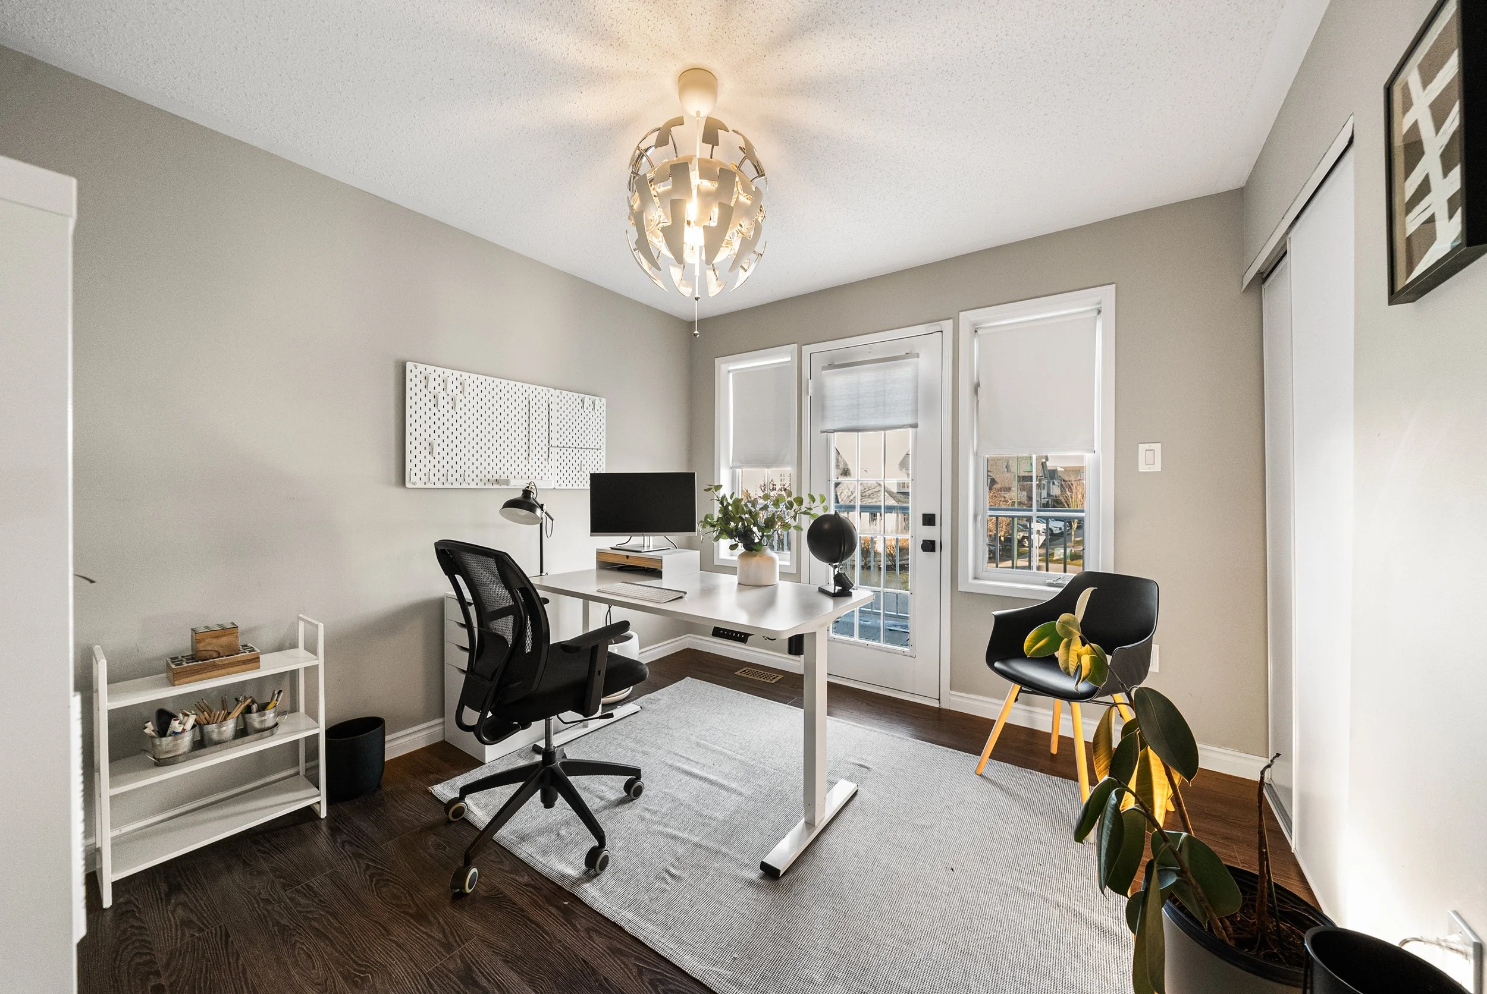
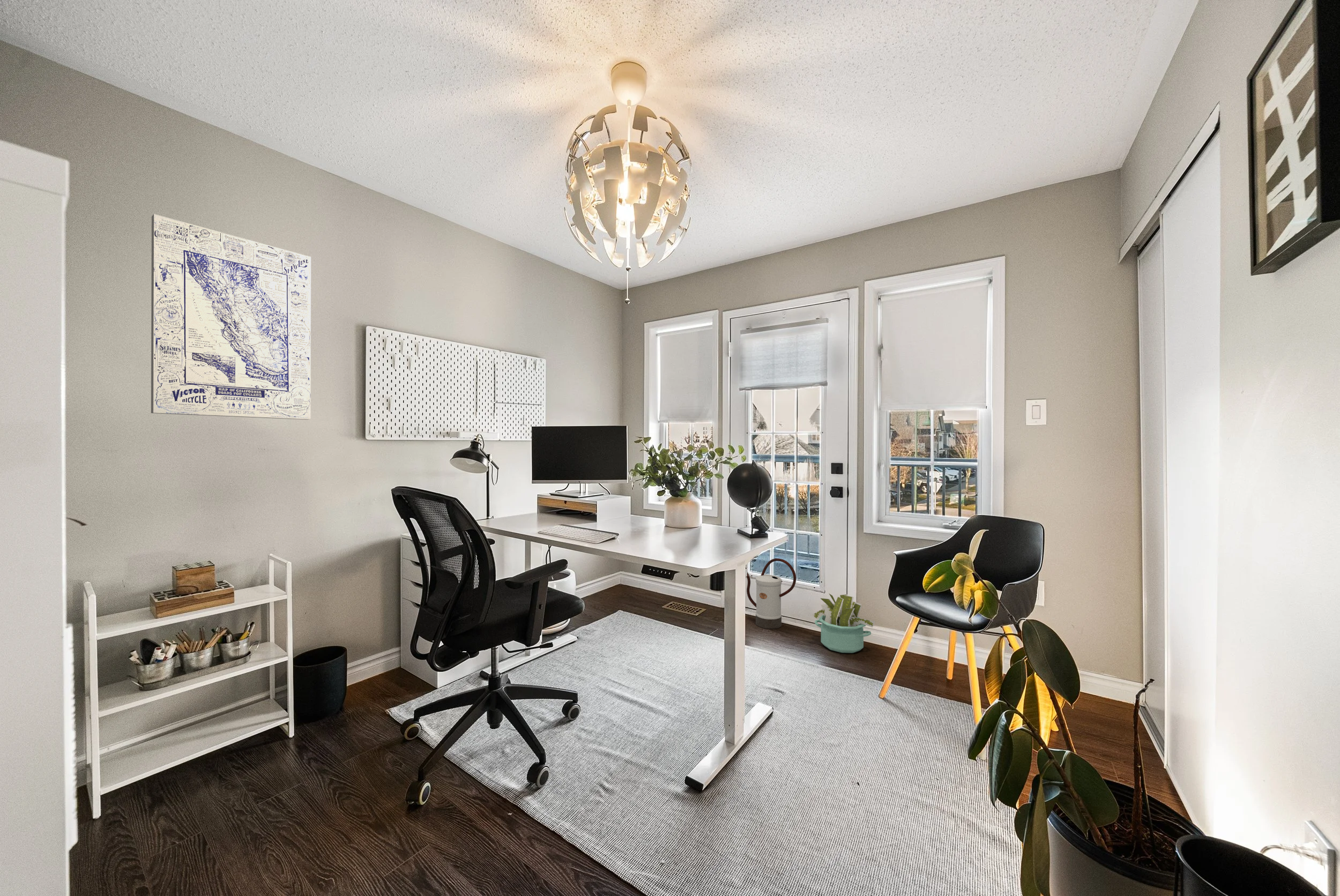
+ watering can [746,558,796,629]
+ wall art [151,214,311,420]
+ decorative plant [811,593,875,653]
